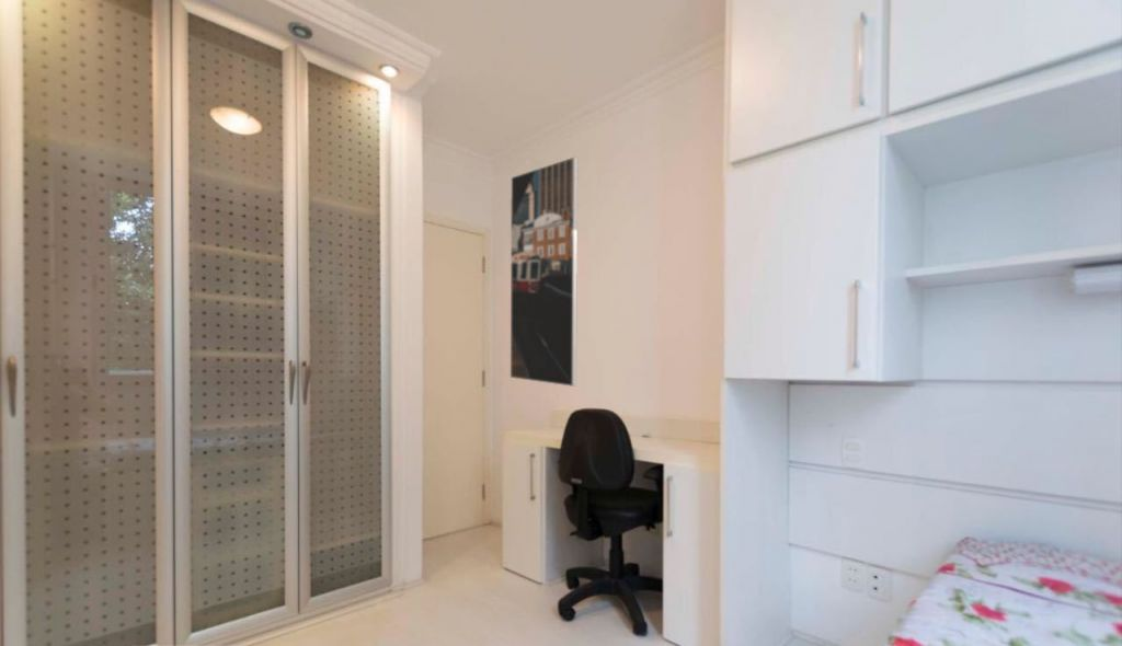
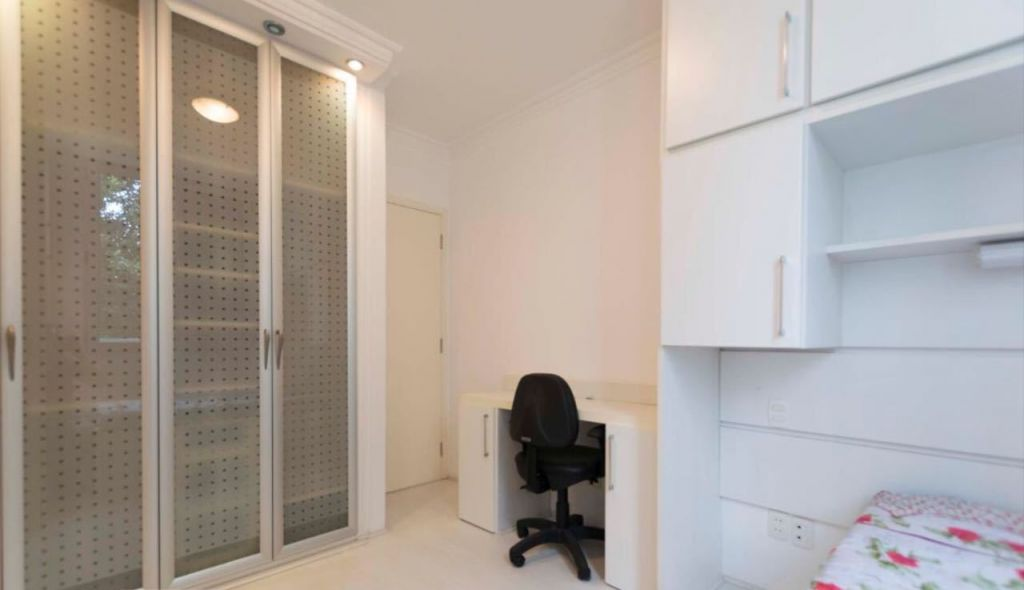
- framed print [510,155,579,388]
